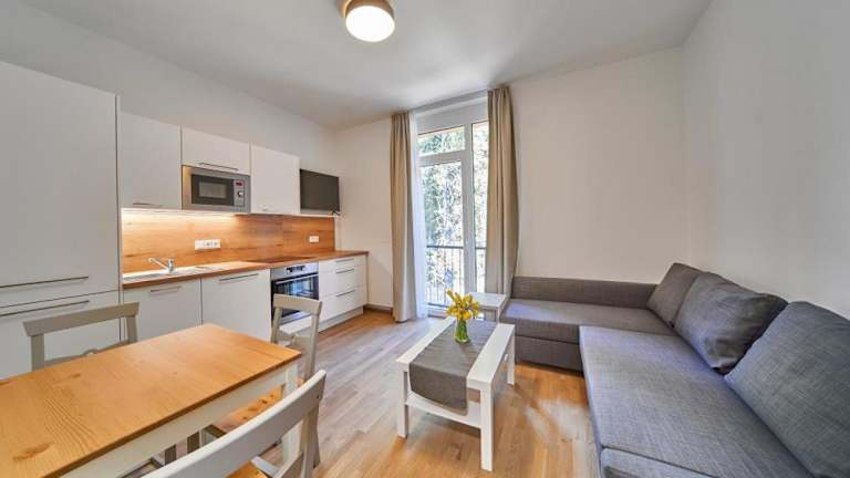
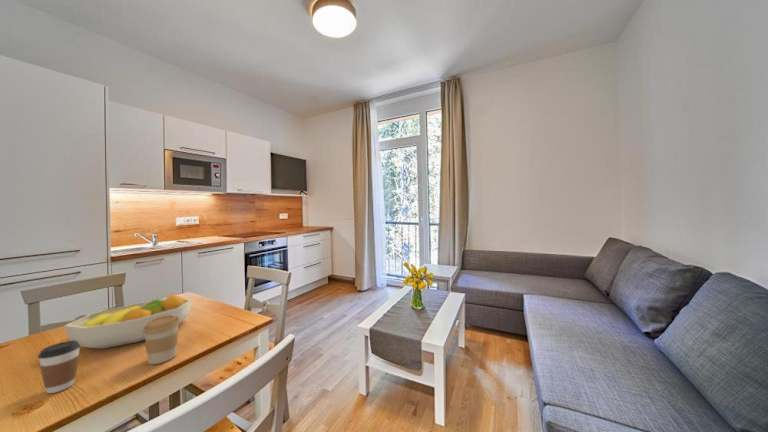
+ fruit bowl [63,293,192,349]
+ coffee cup [37,340,81,394]
+ coffee cup [142,315,180,365]
